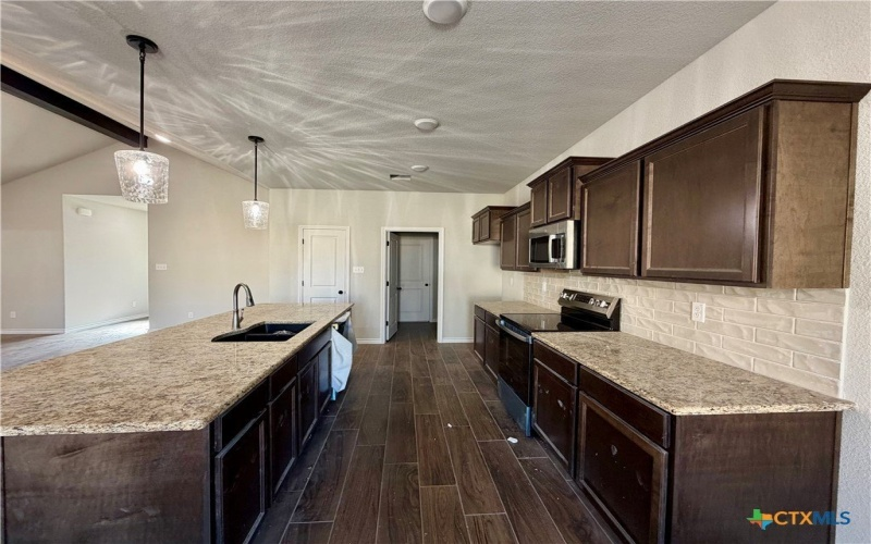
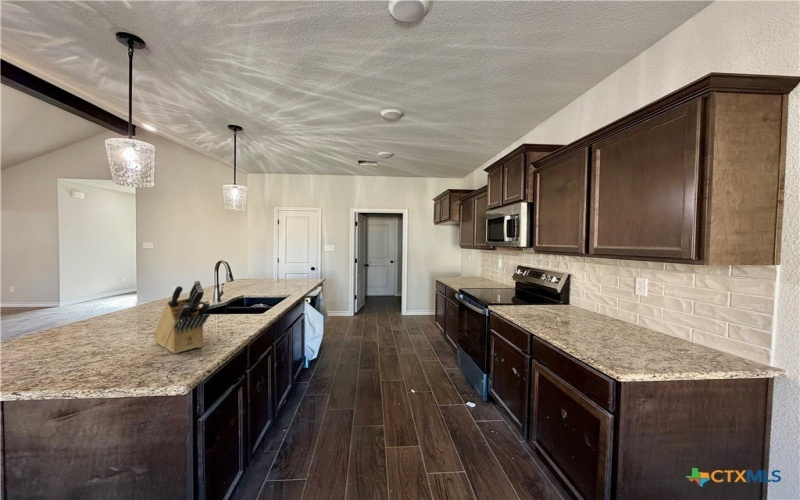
+ knife block [153,280,211,354]
